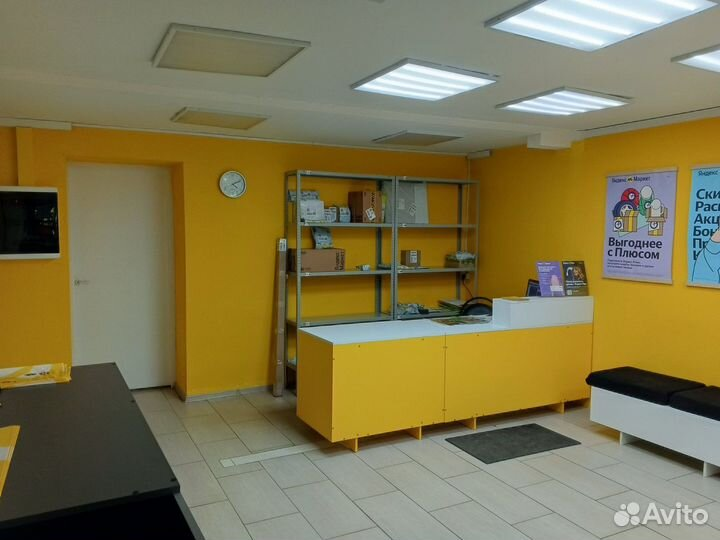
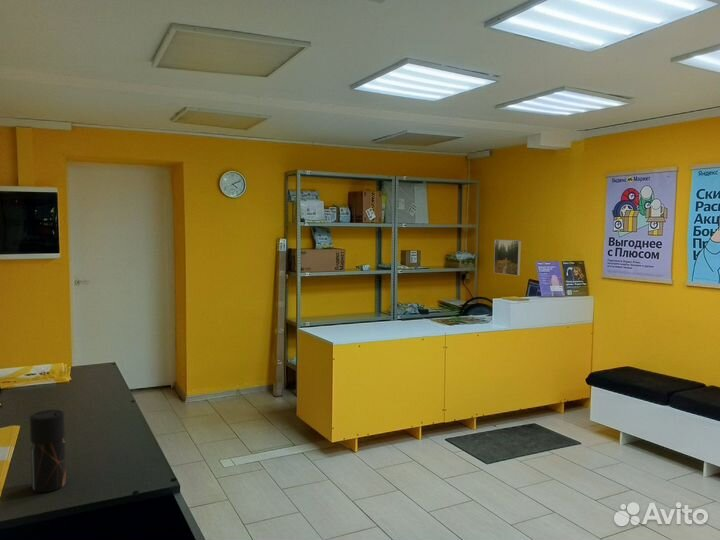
+ pepper grinder [29,409,67,493]
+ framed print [493,239,522,277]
